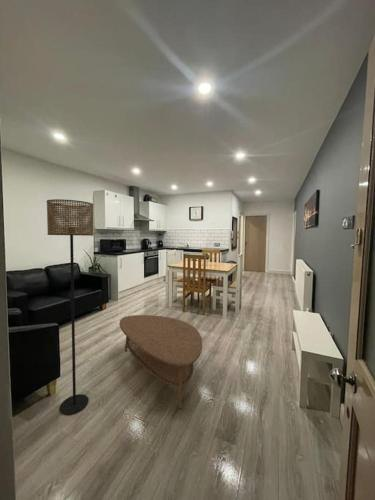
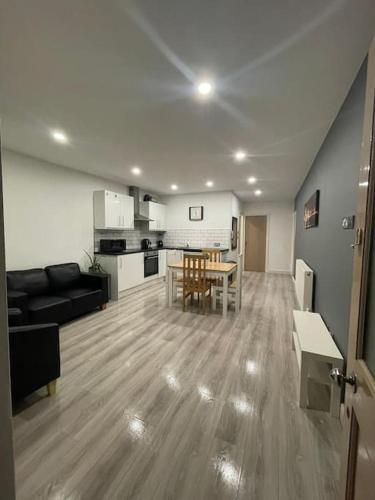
- floor lamp [46,198,95,415]
- coffee table [118,314,203,410]
